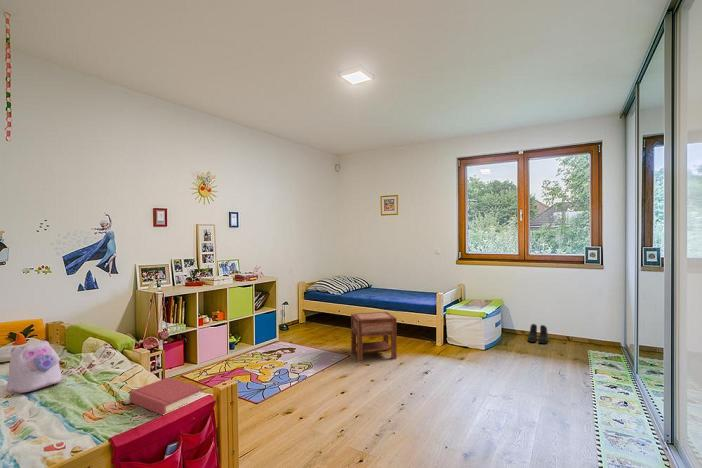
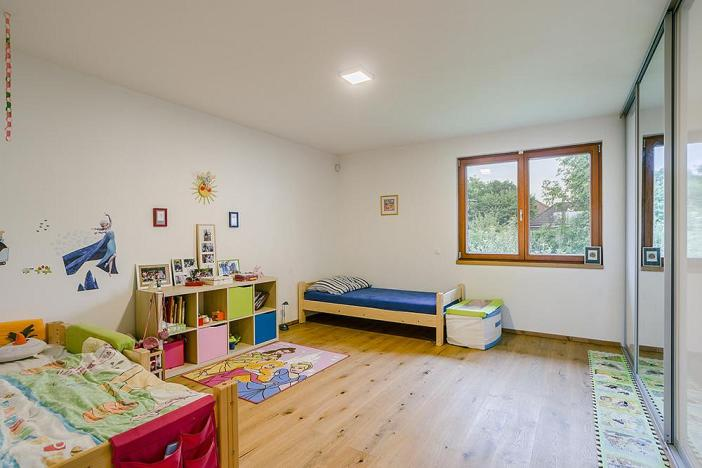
- boots [526,323,549,345]
- nightstand [350,311,398,363]
- hardback book [129,376,203,416]
- plush toy [5,339,63,394]
